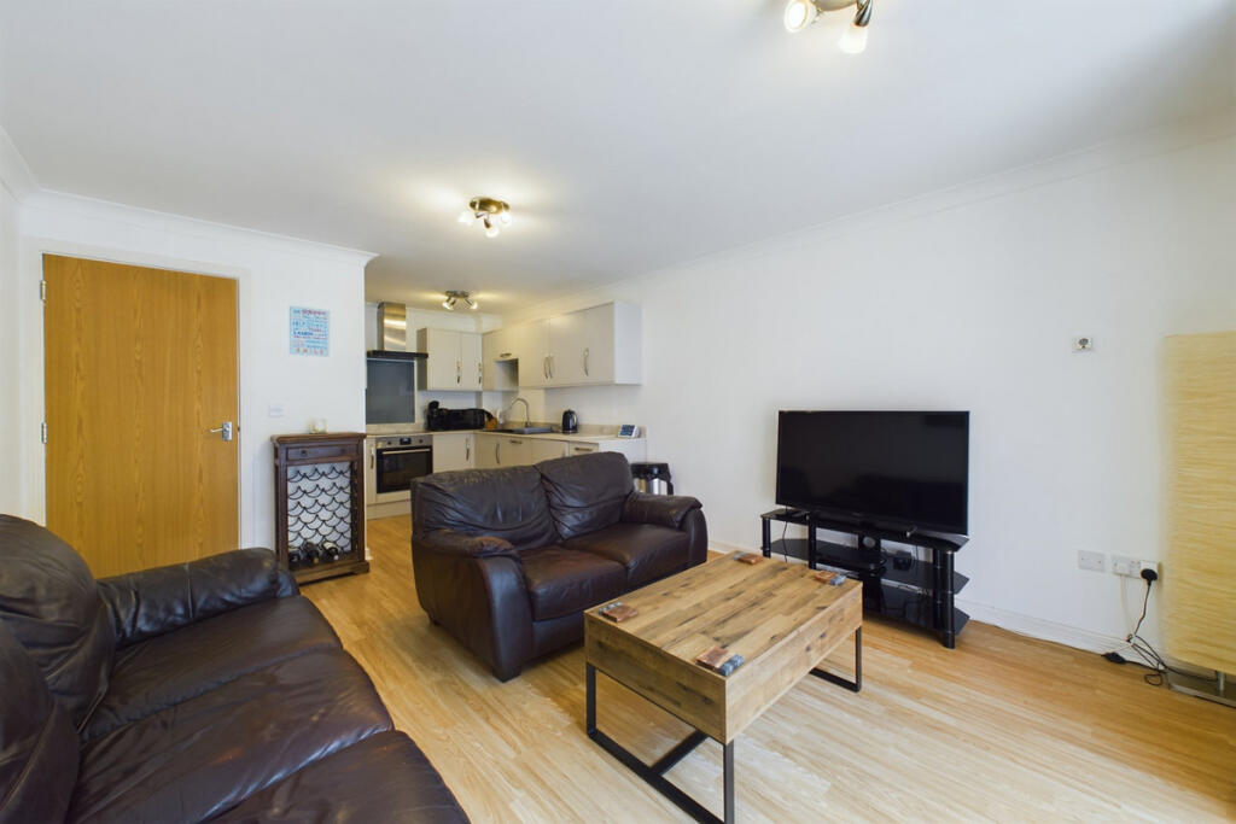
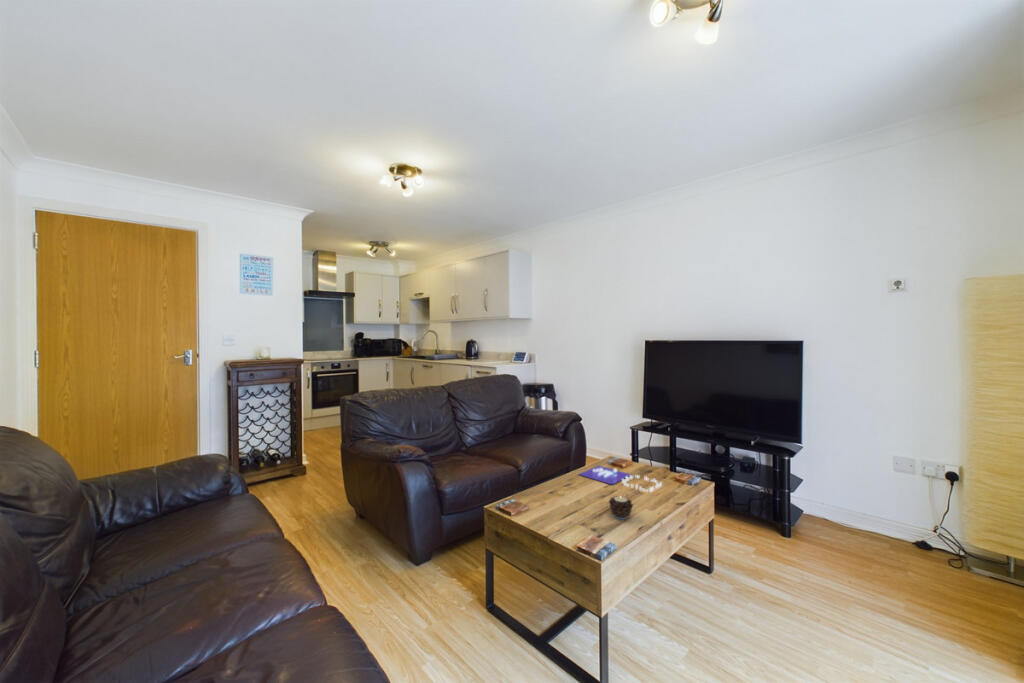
+ board game [577,465,663,493]
+ candle [608,494,634,520]
